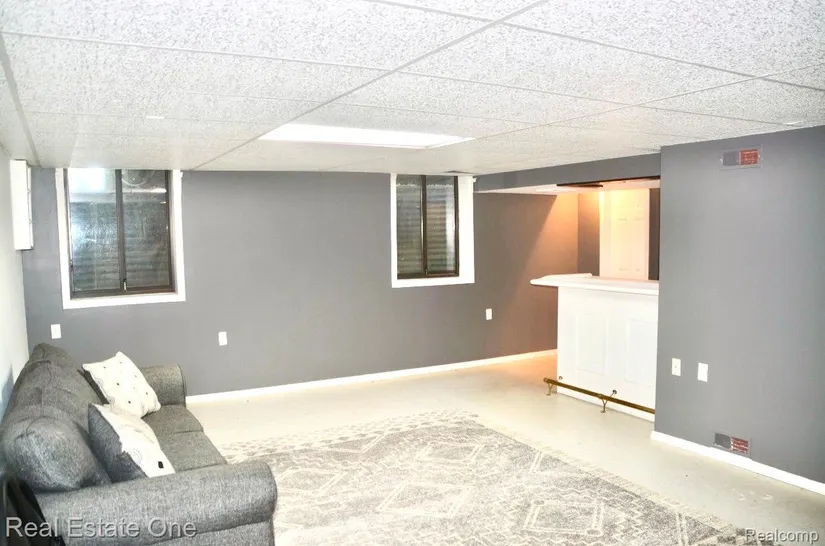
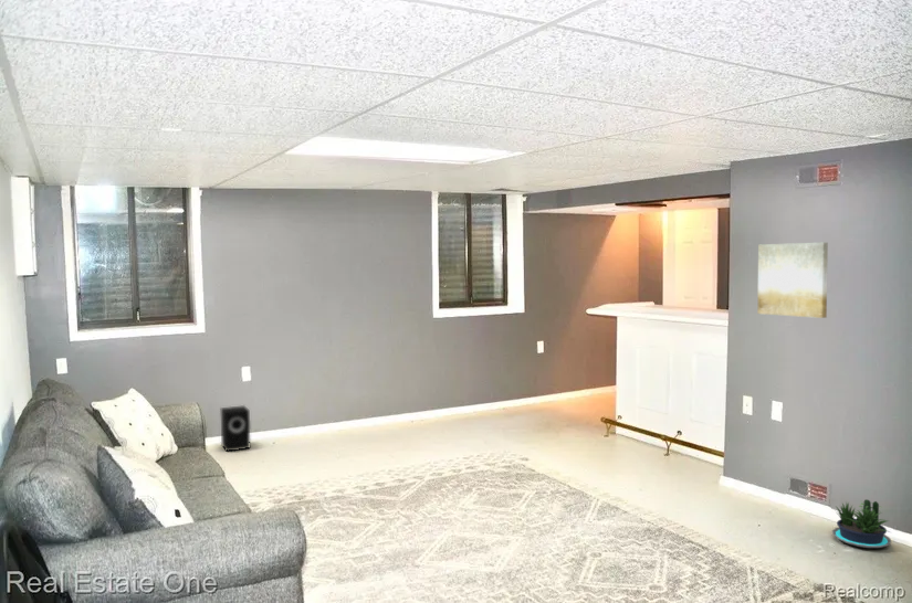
+ potted plant [831,498,893,549]
+ wall art [756,242,829,319]
+ speaker [220,404,252,453]
